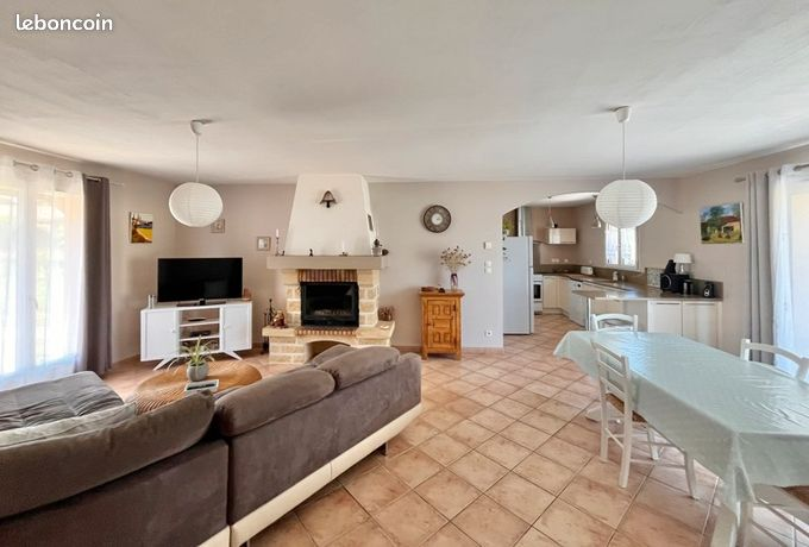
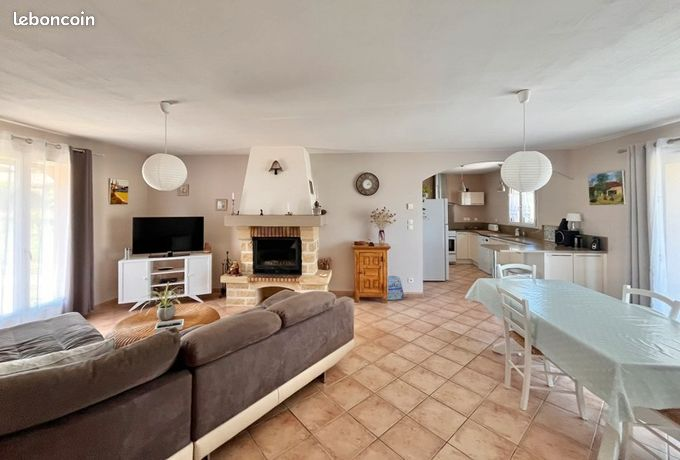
+ backpack [386,275,404,301]
